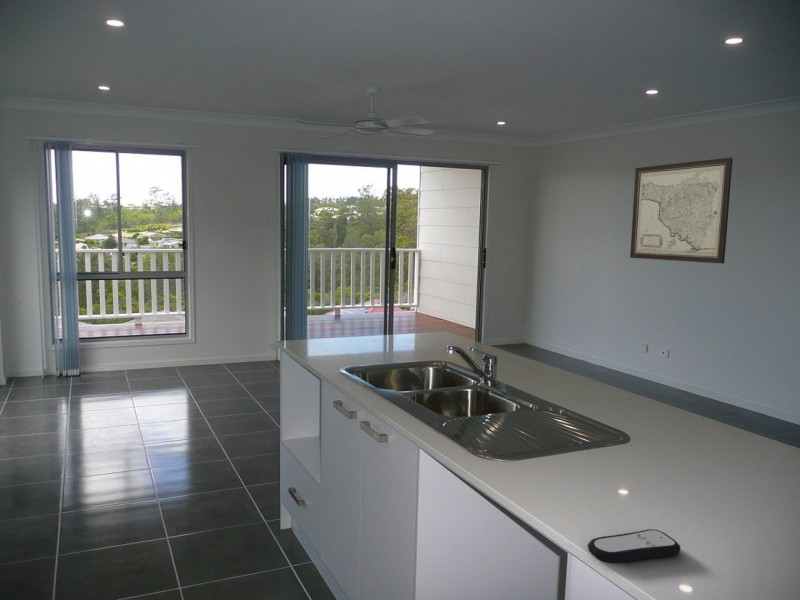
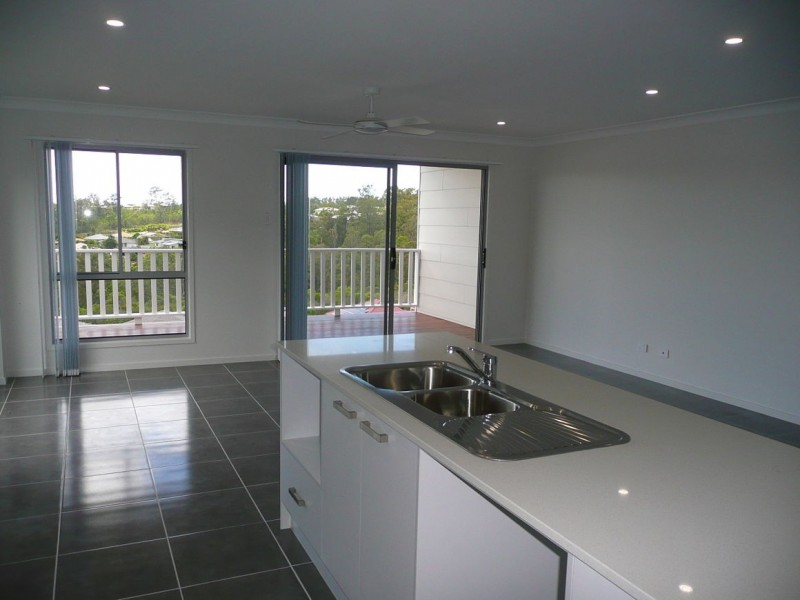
- wall art [629,157,734,265]
- remote control [587,528,681,564]
